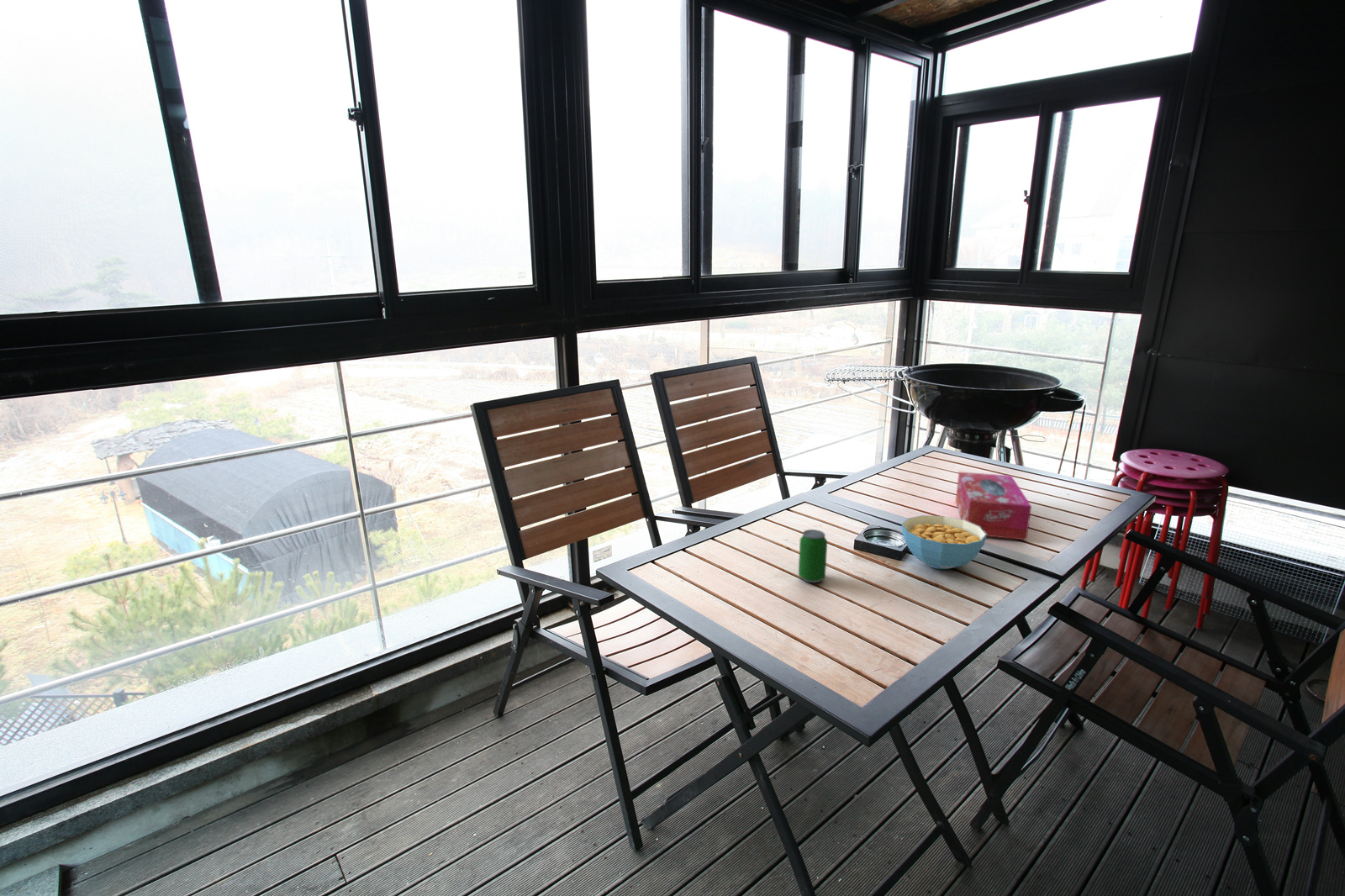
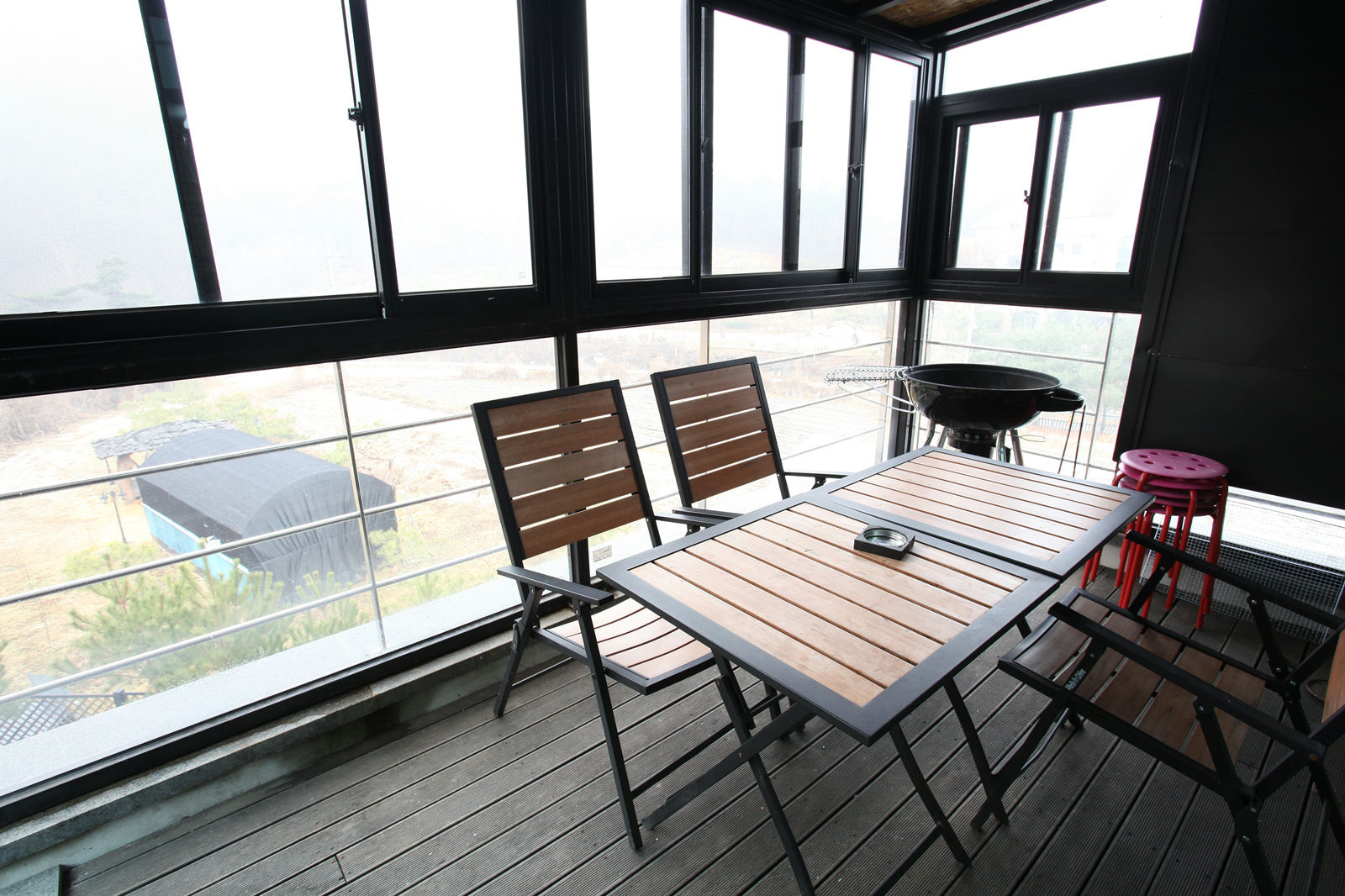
- beverage can [798,529,828,583]
- cereal bowl [901,514,987,570]
- tissue box [955,471,1032,541]
